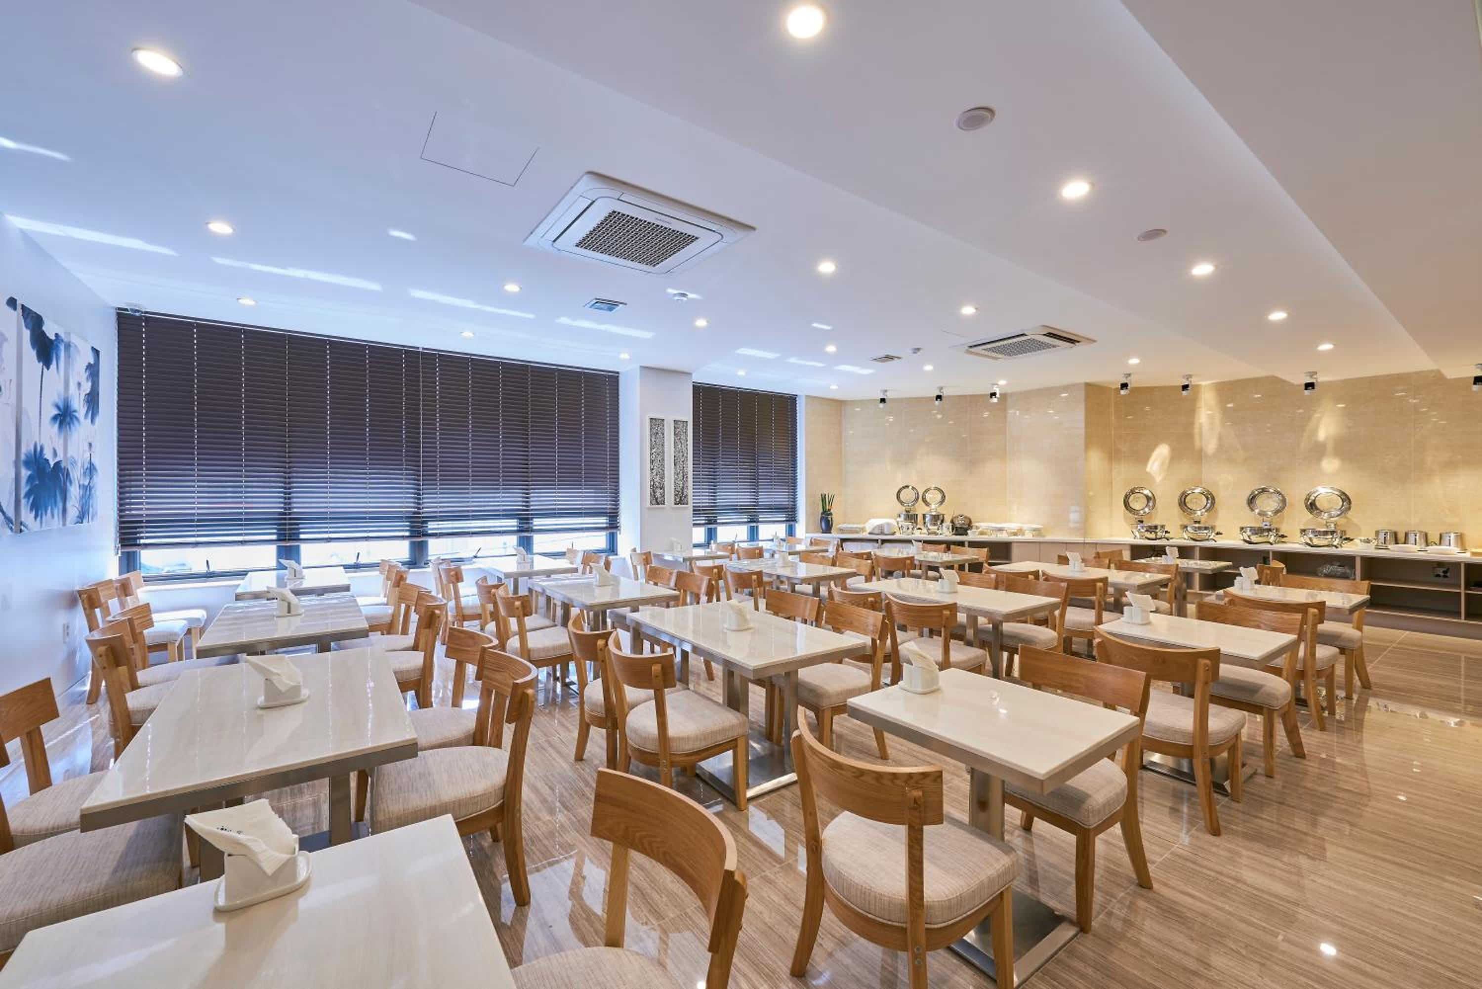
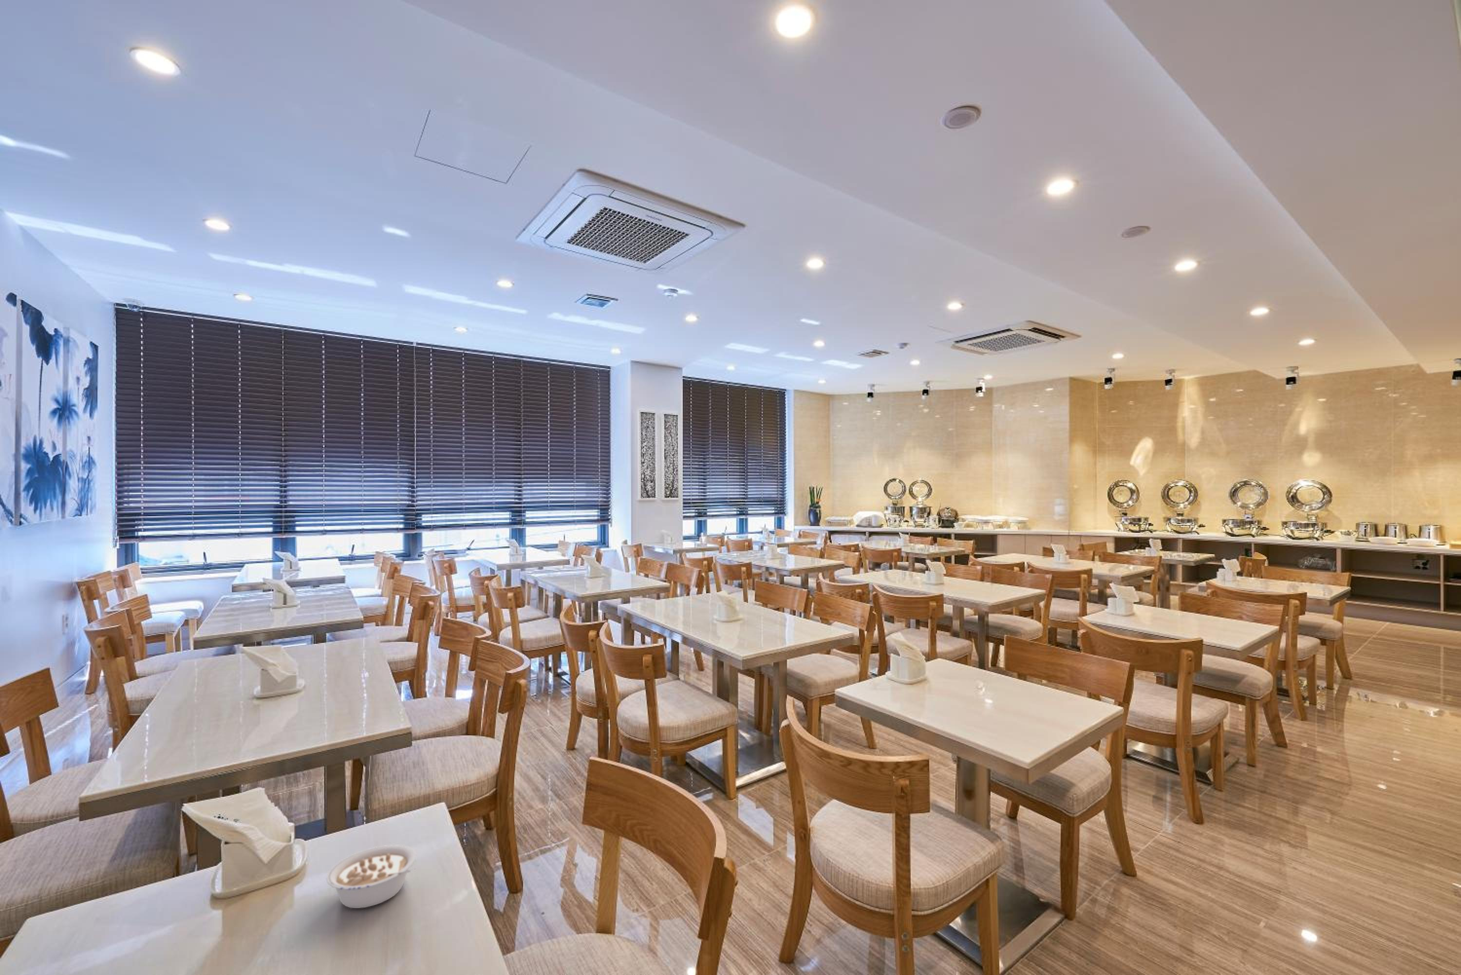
+ legume [325,844,417,909]
